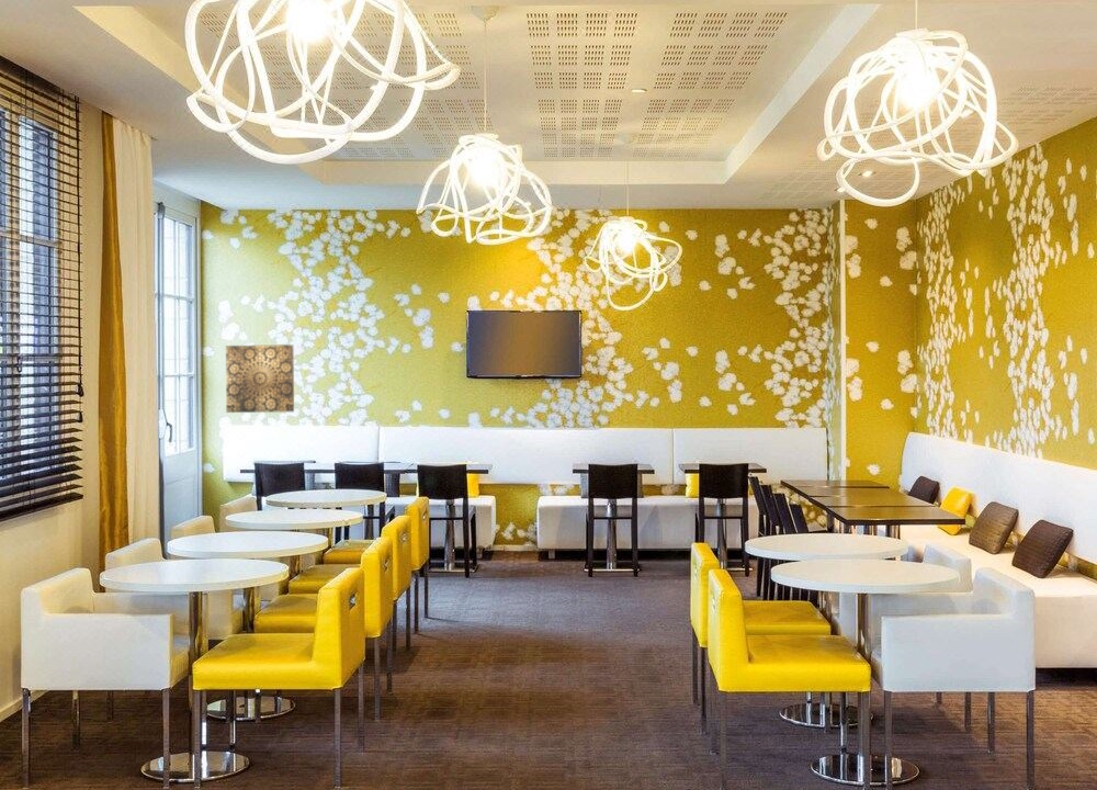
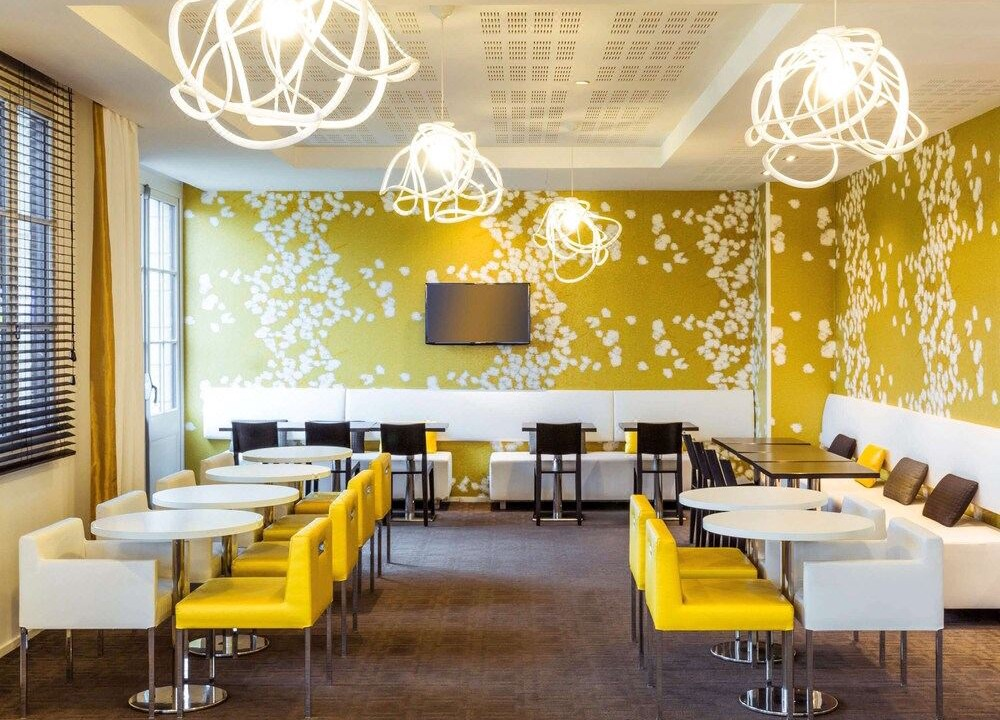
- wall art [225,343,295,414]
